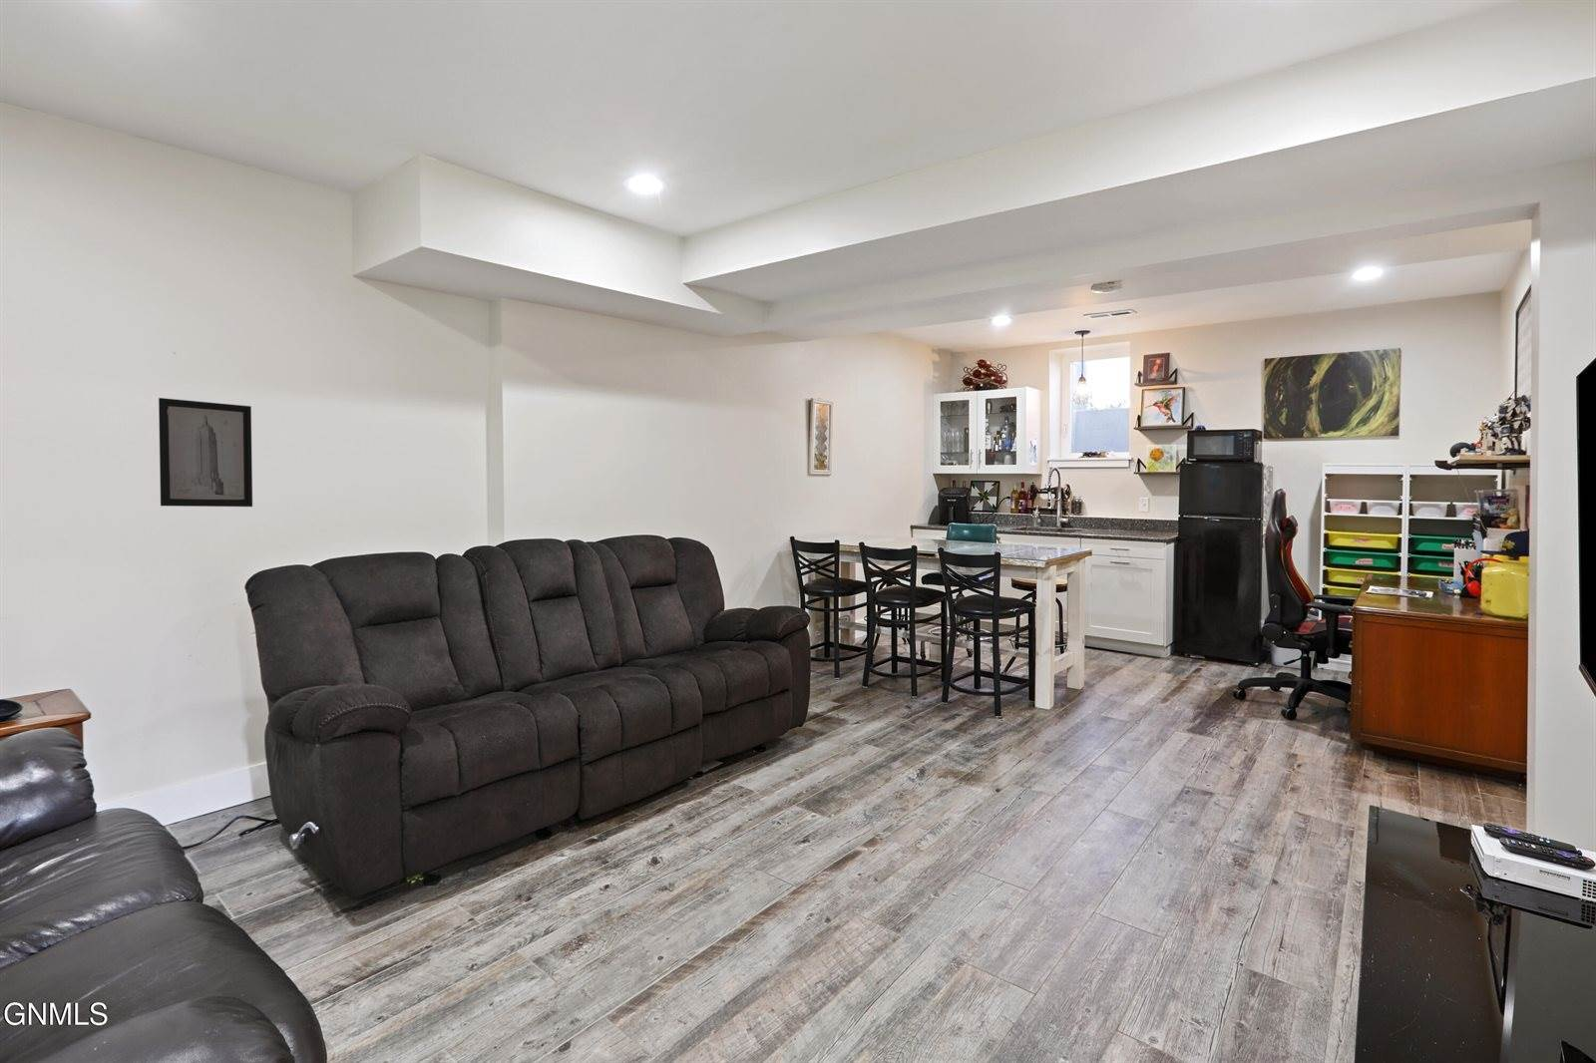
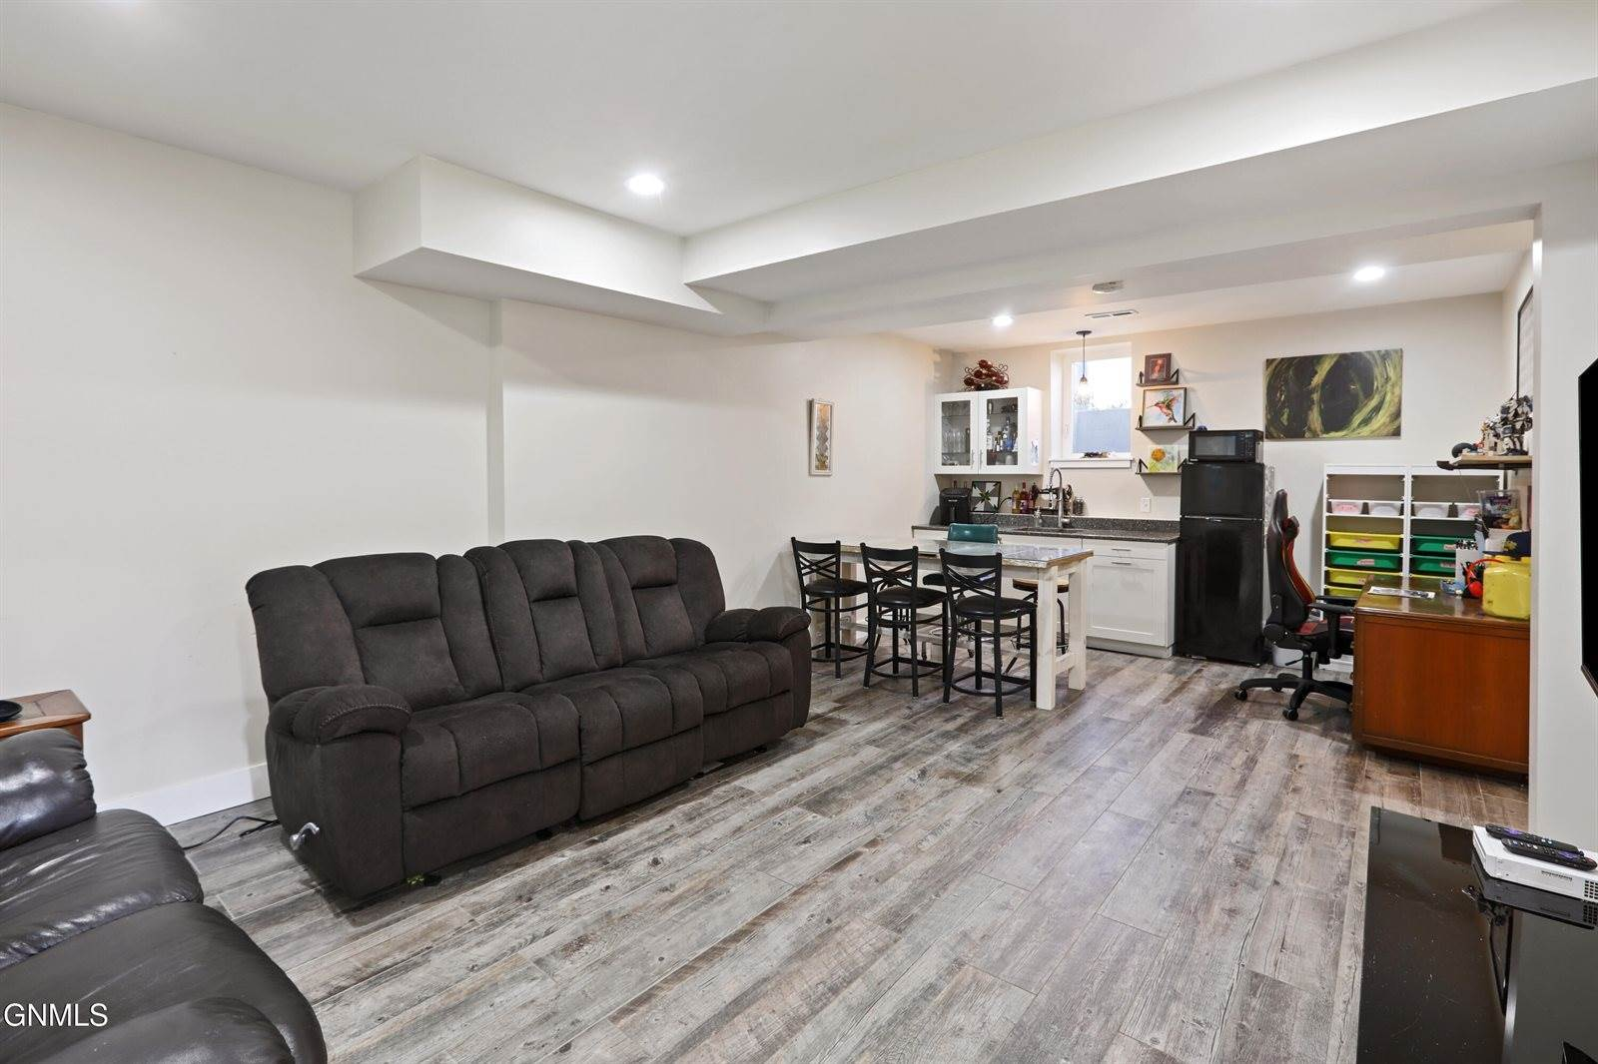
- wall art [158,397,254,508]
